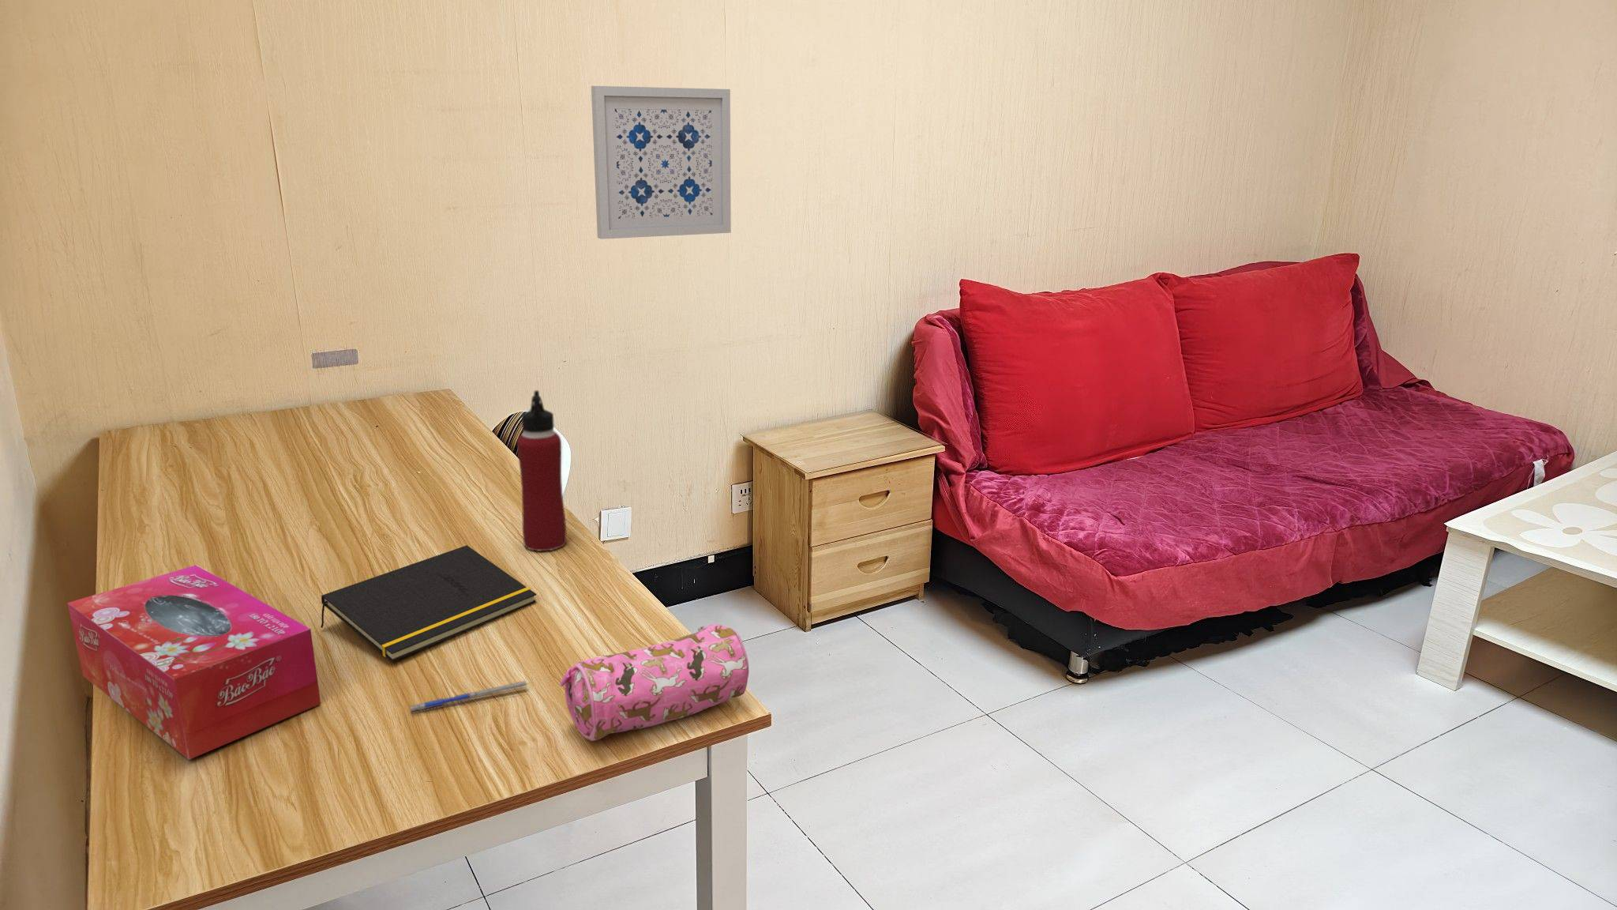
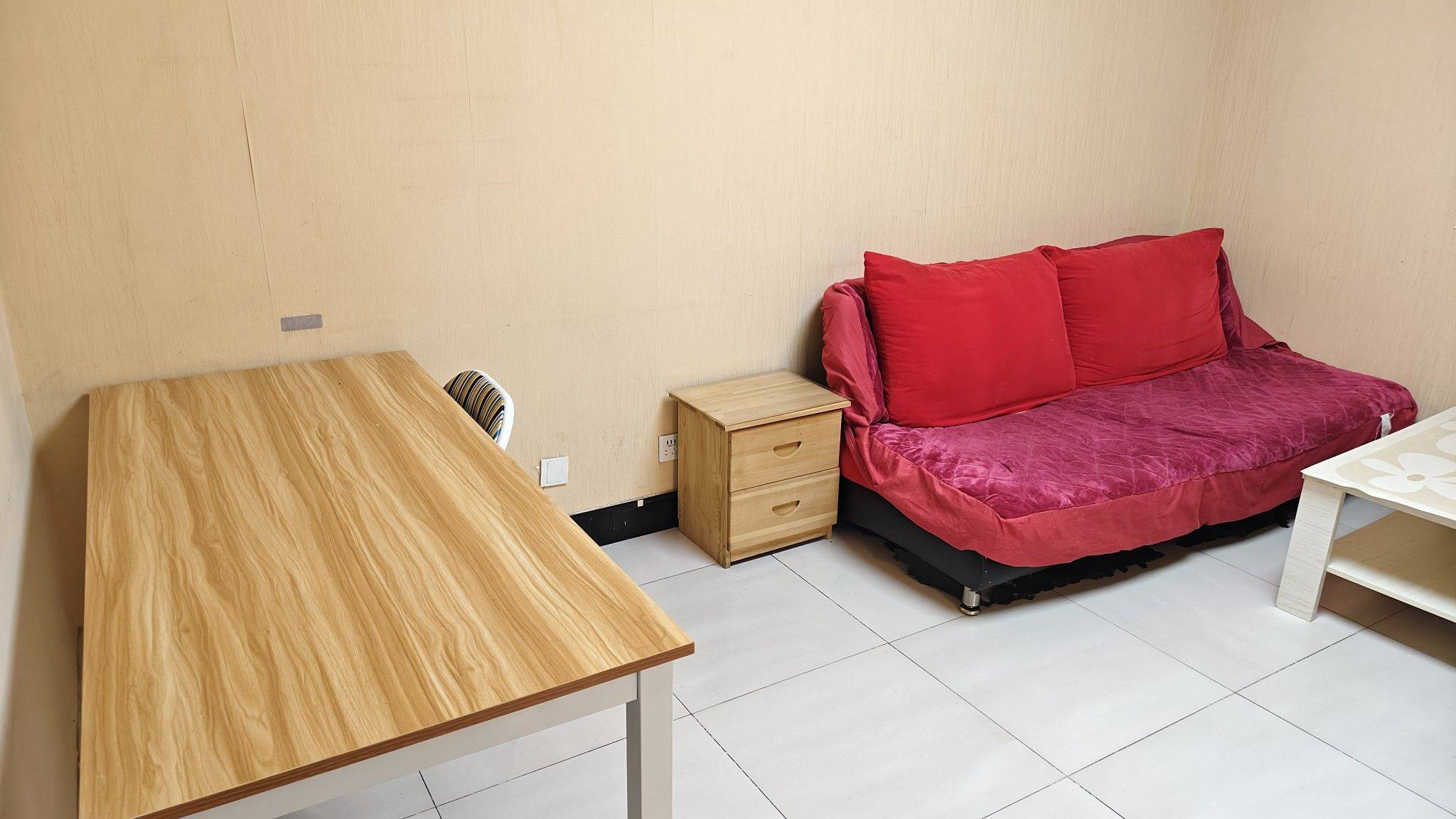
- pen [410,680,530,714]
- pencil case [560,623,750,742]
- wall art [591,86,732,240]
- water bottle [516,389,566,551]
- notepad [320,544,536,662]
- tissue box [67,564,321,761]
